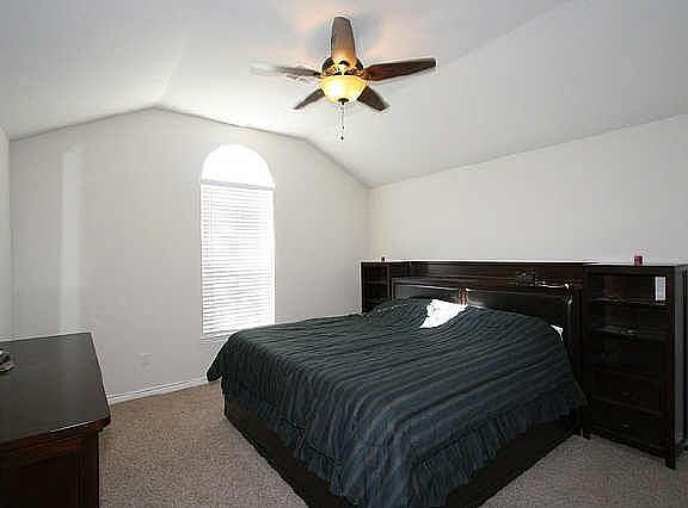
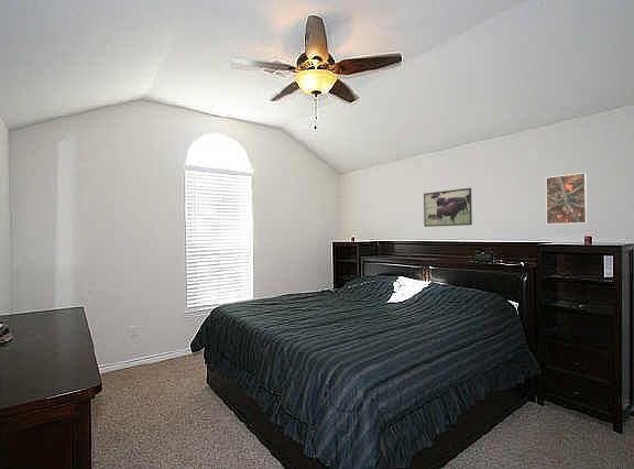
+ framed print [423,187,473,228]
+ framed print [545,172,589,226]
